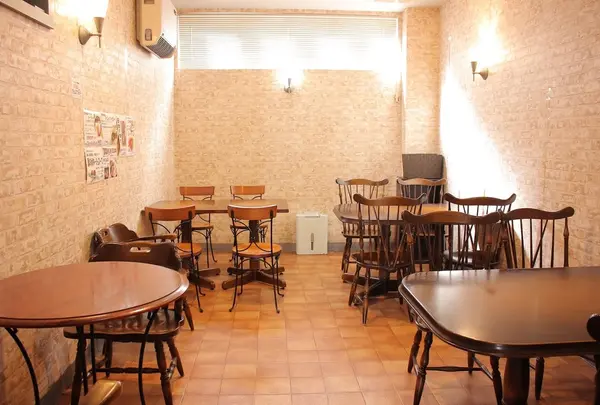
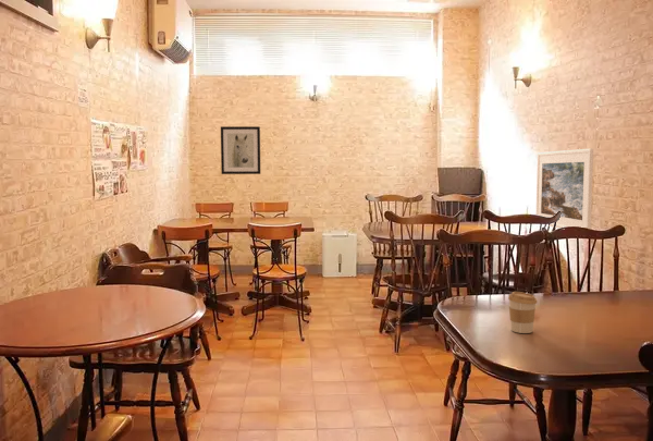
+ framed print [535,148,594,230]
+ wall art [220,125,261,175]
+ coffee cup [507,291,538,334]
